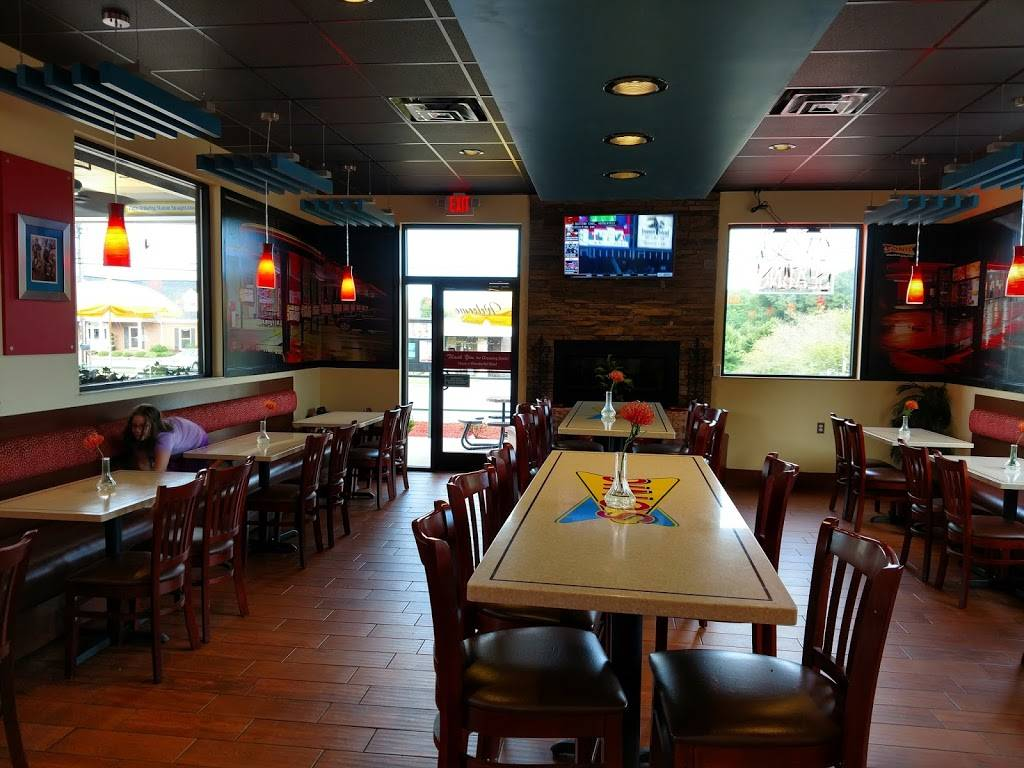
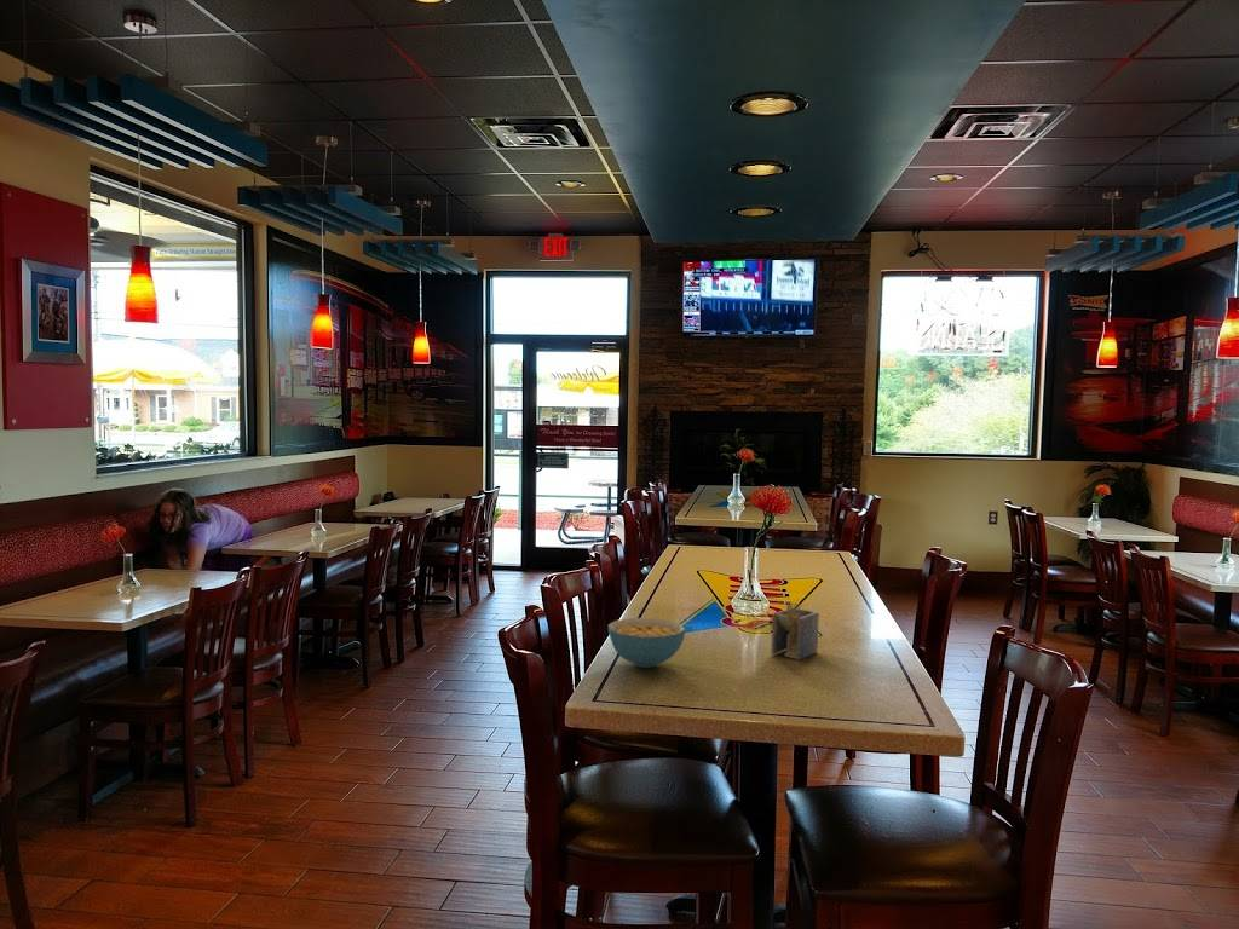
+ cereal bowl [607,617,686,669]
+ napkin holder [770,600,820,660]
